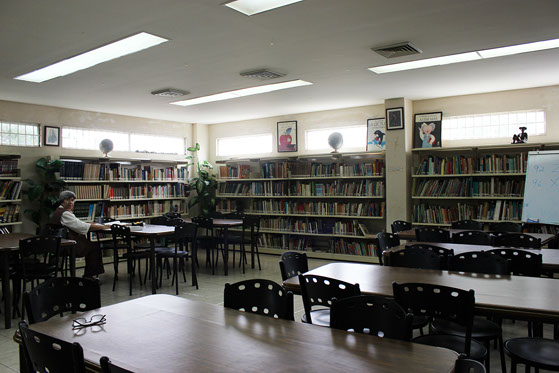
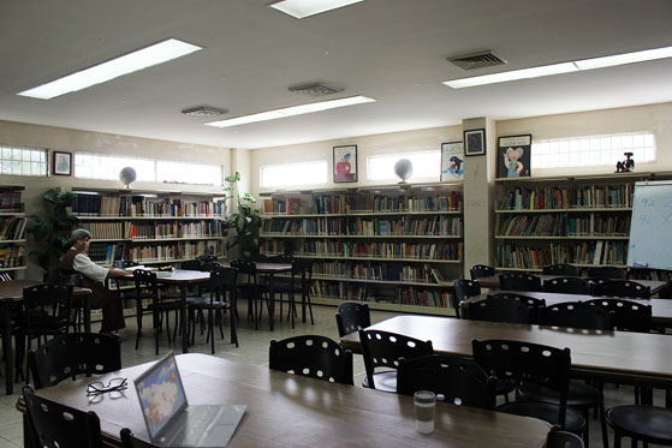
+ laptop [132,350,249,448]
+ coffee cup [412,390,438,435]
